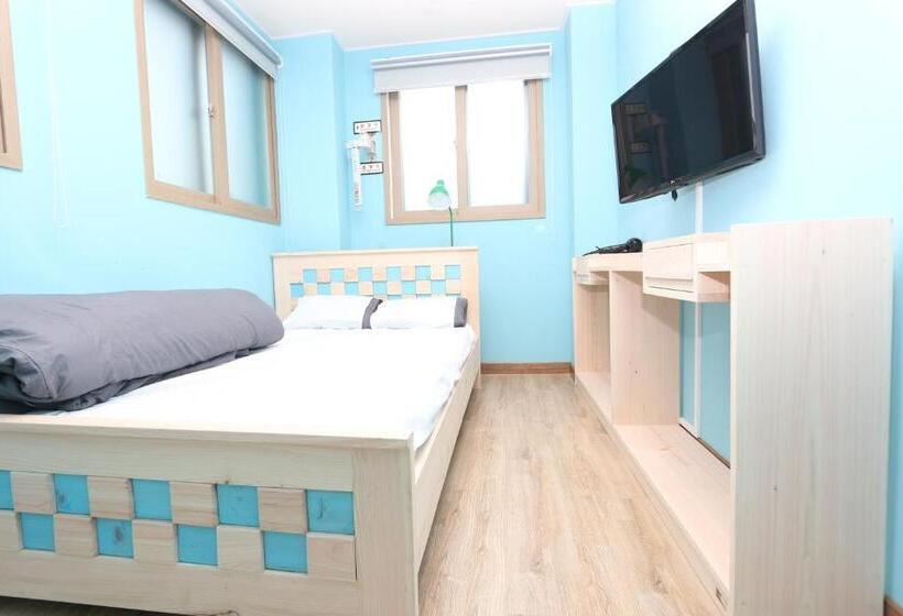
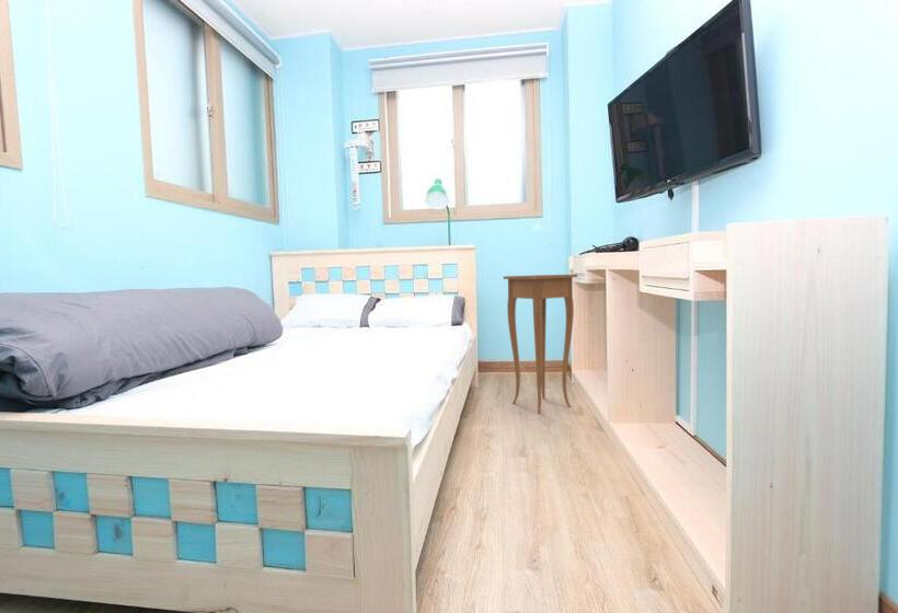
+ side table [503,274,578,415]
